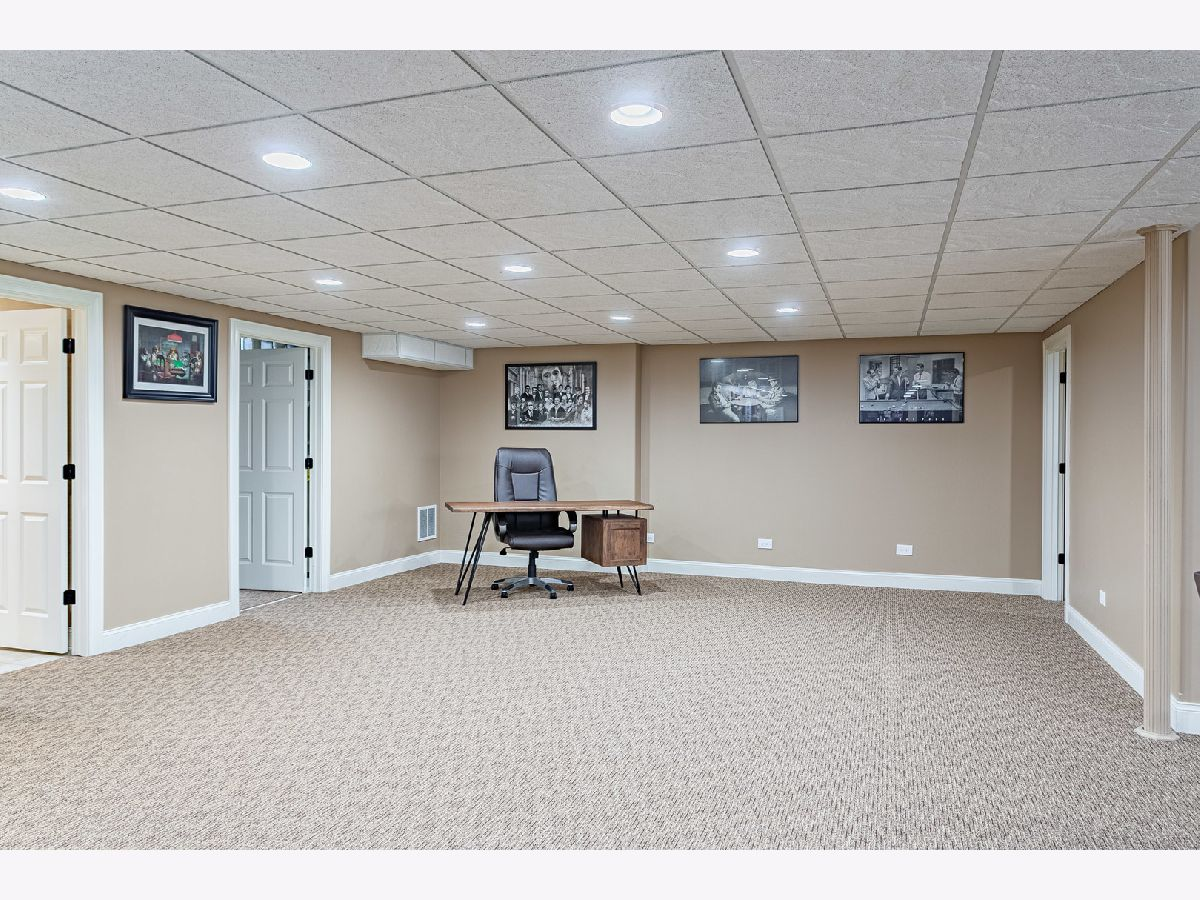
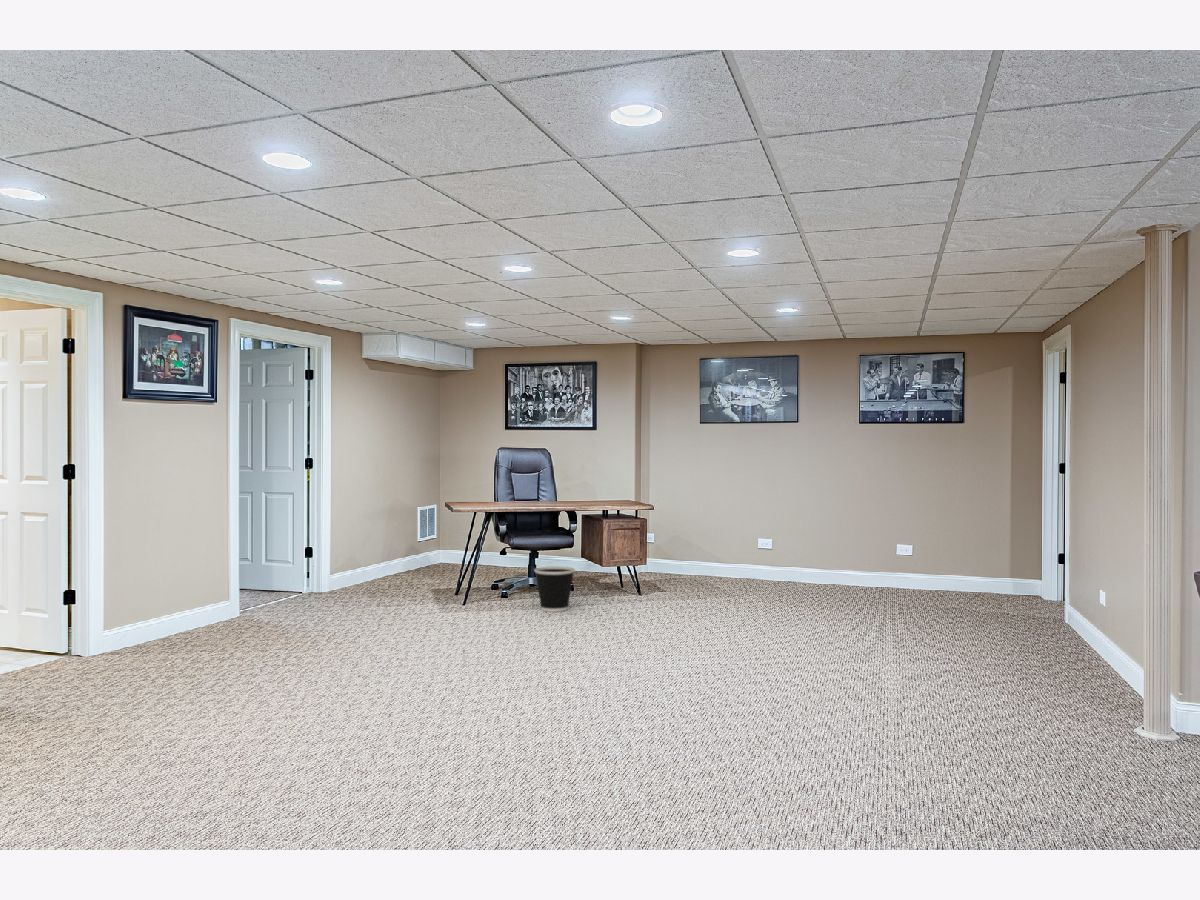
+ wastebasket [533,565,576,613]
